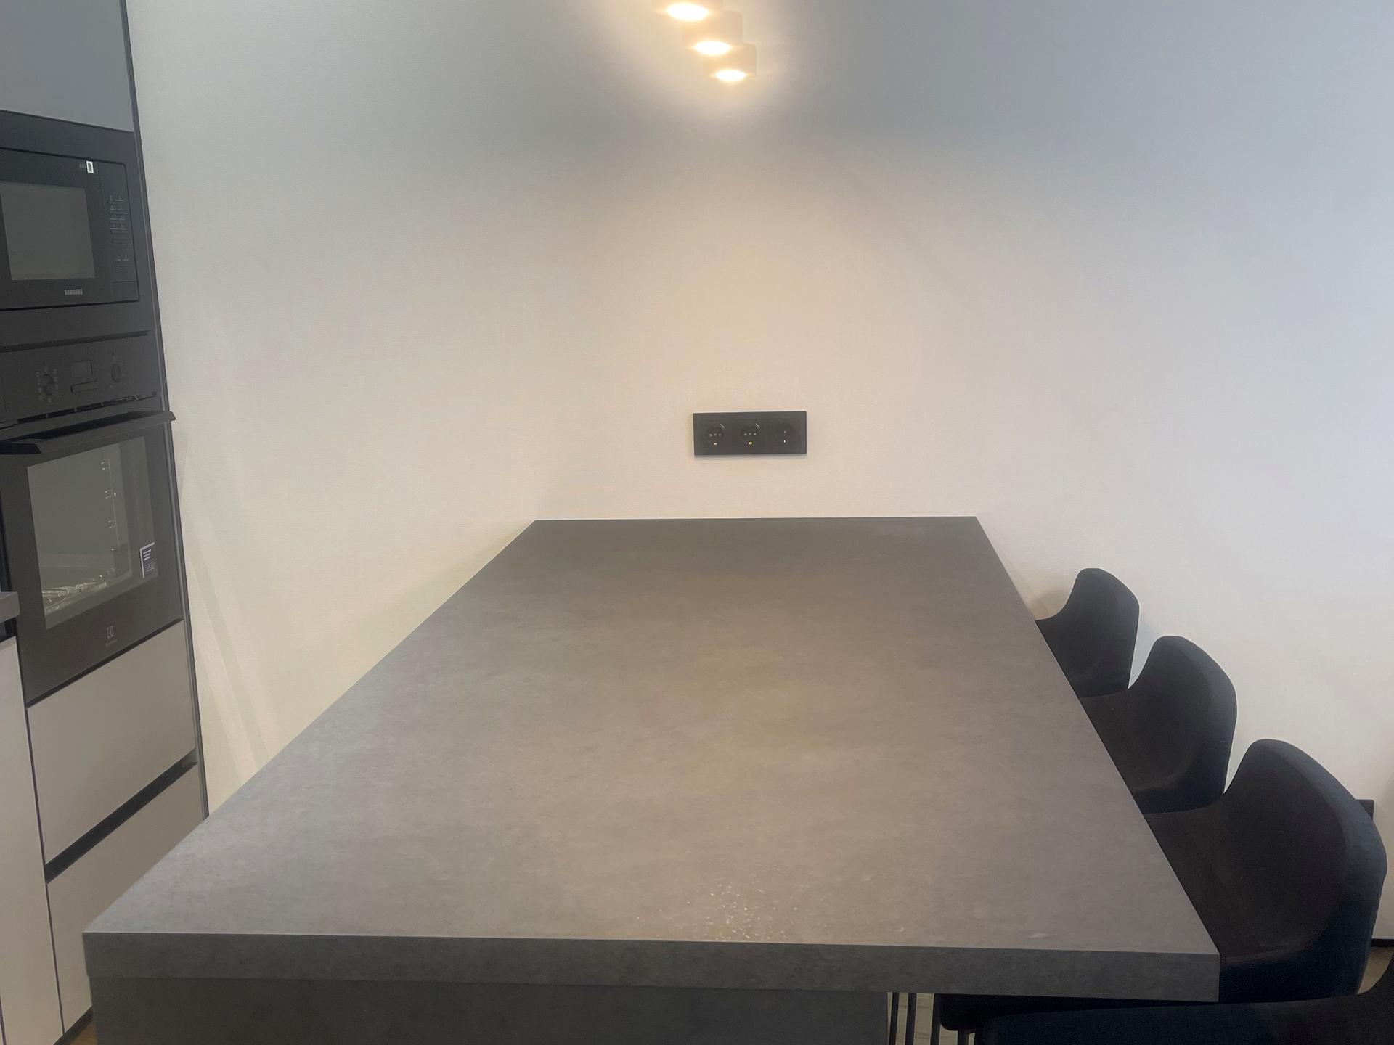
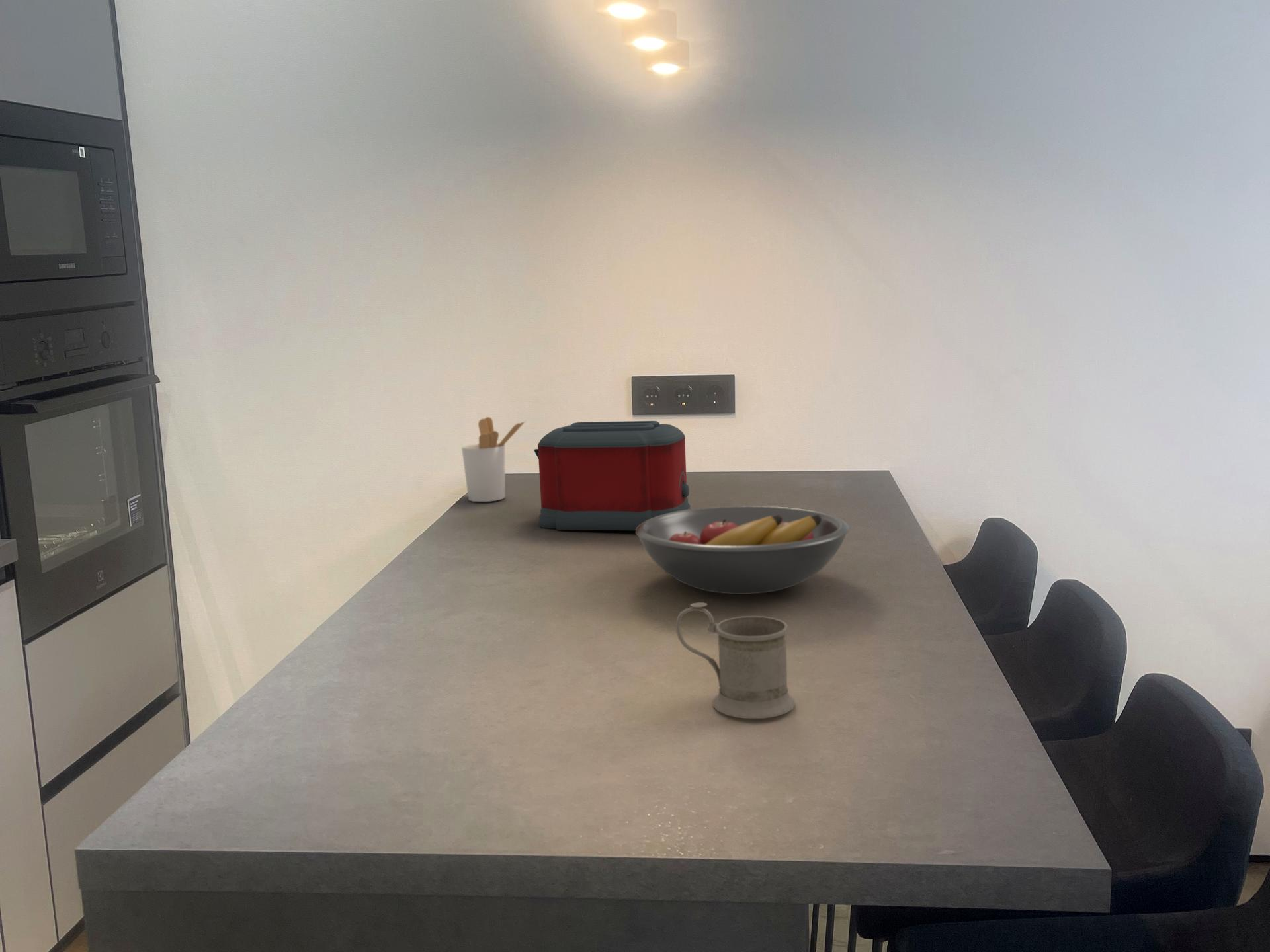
+ fruit bowl [634,505,850,595]
+ toaster [533,420,691,531]
+ utensil holder [461,416,527,502]
+ mug [675,602,796,719]
